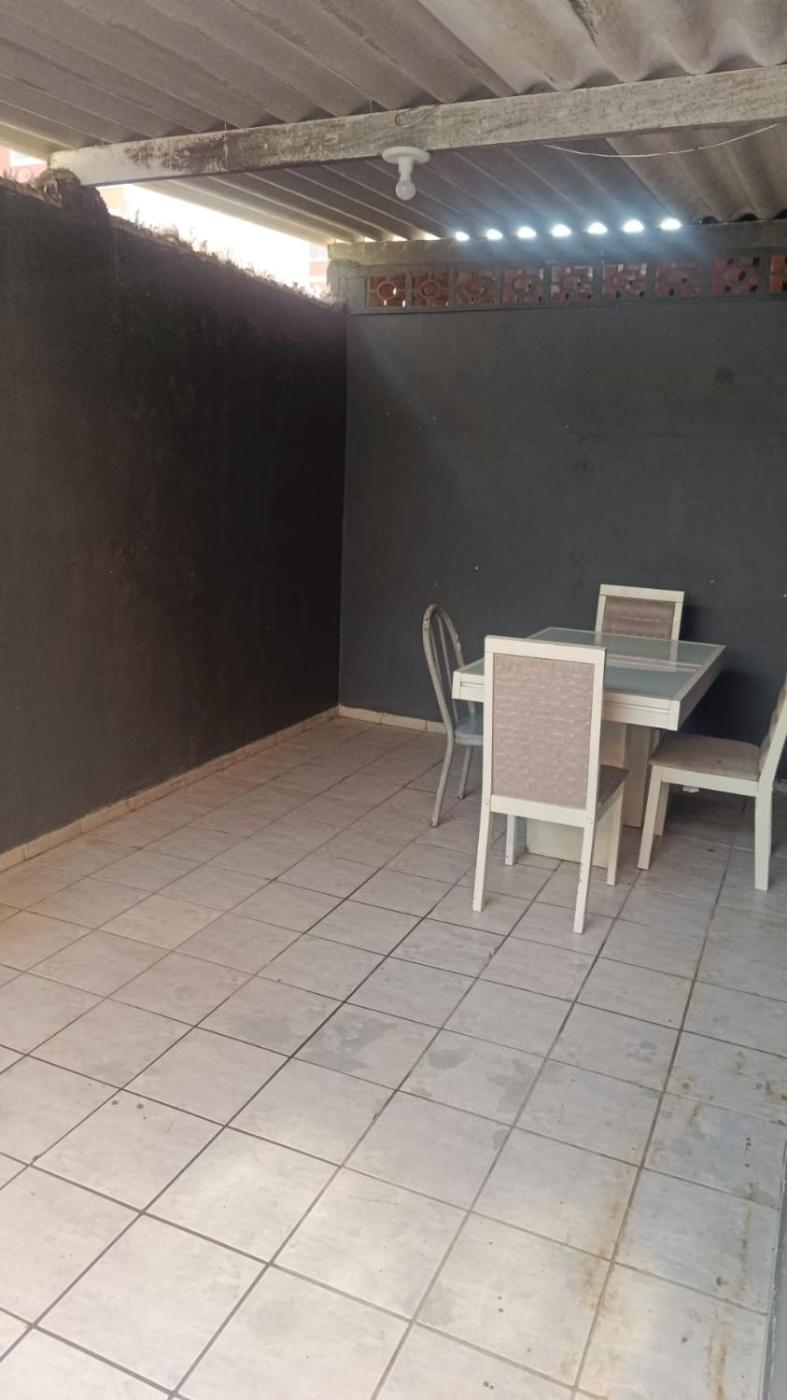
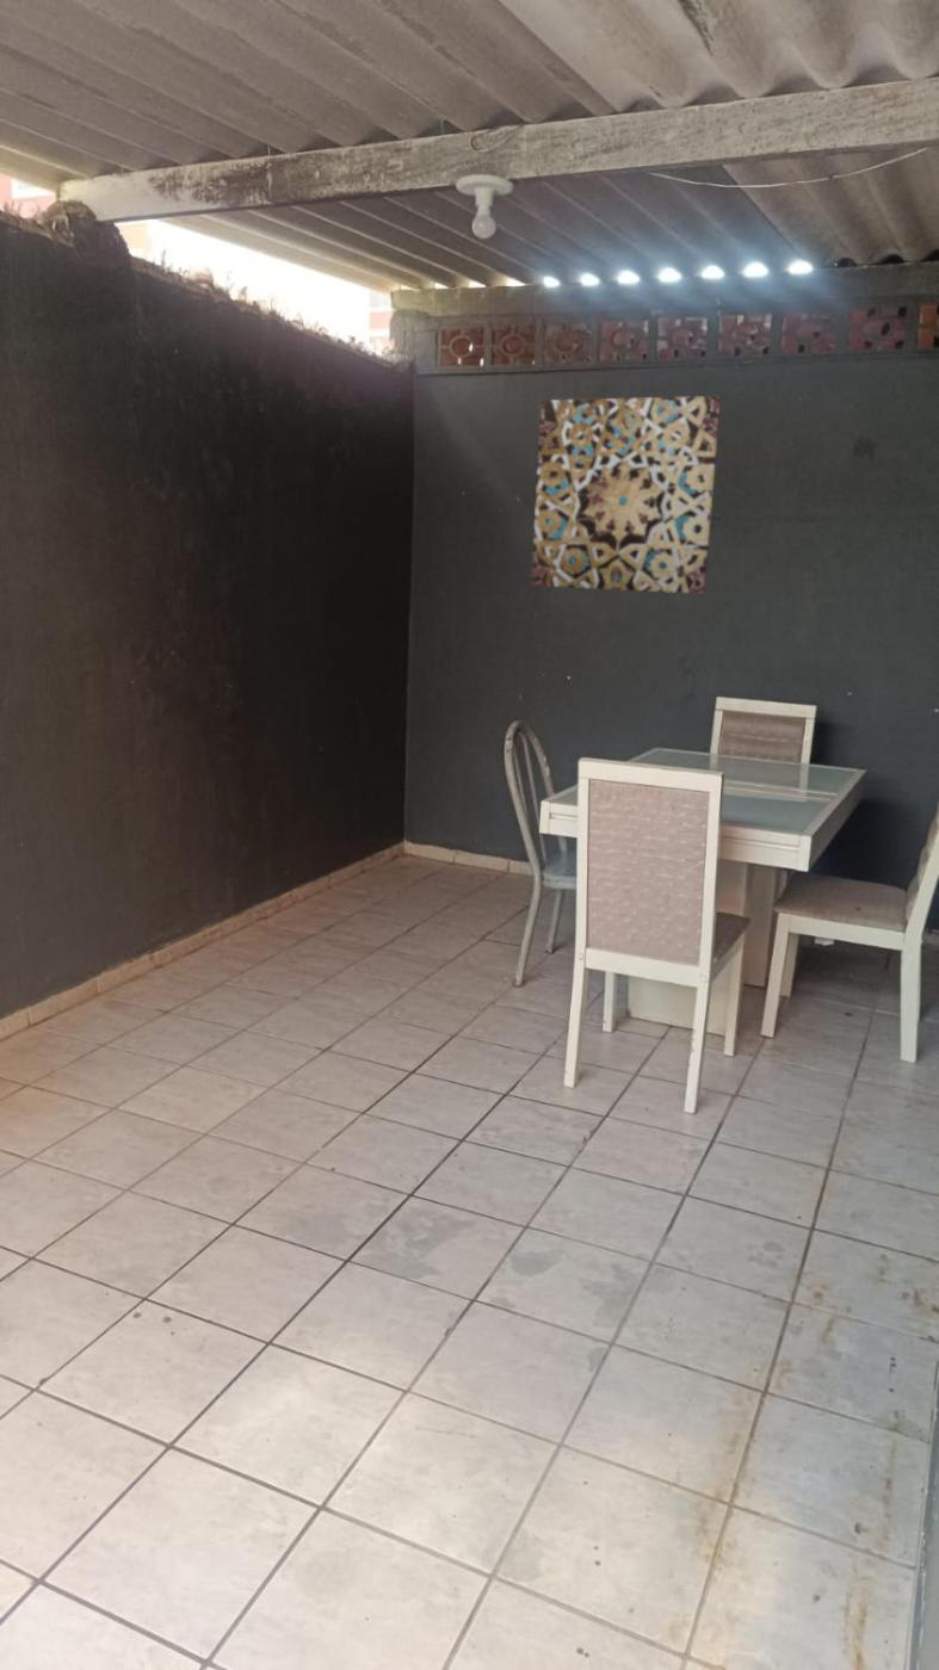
+ wall art [530,395,722,595]
